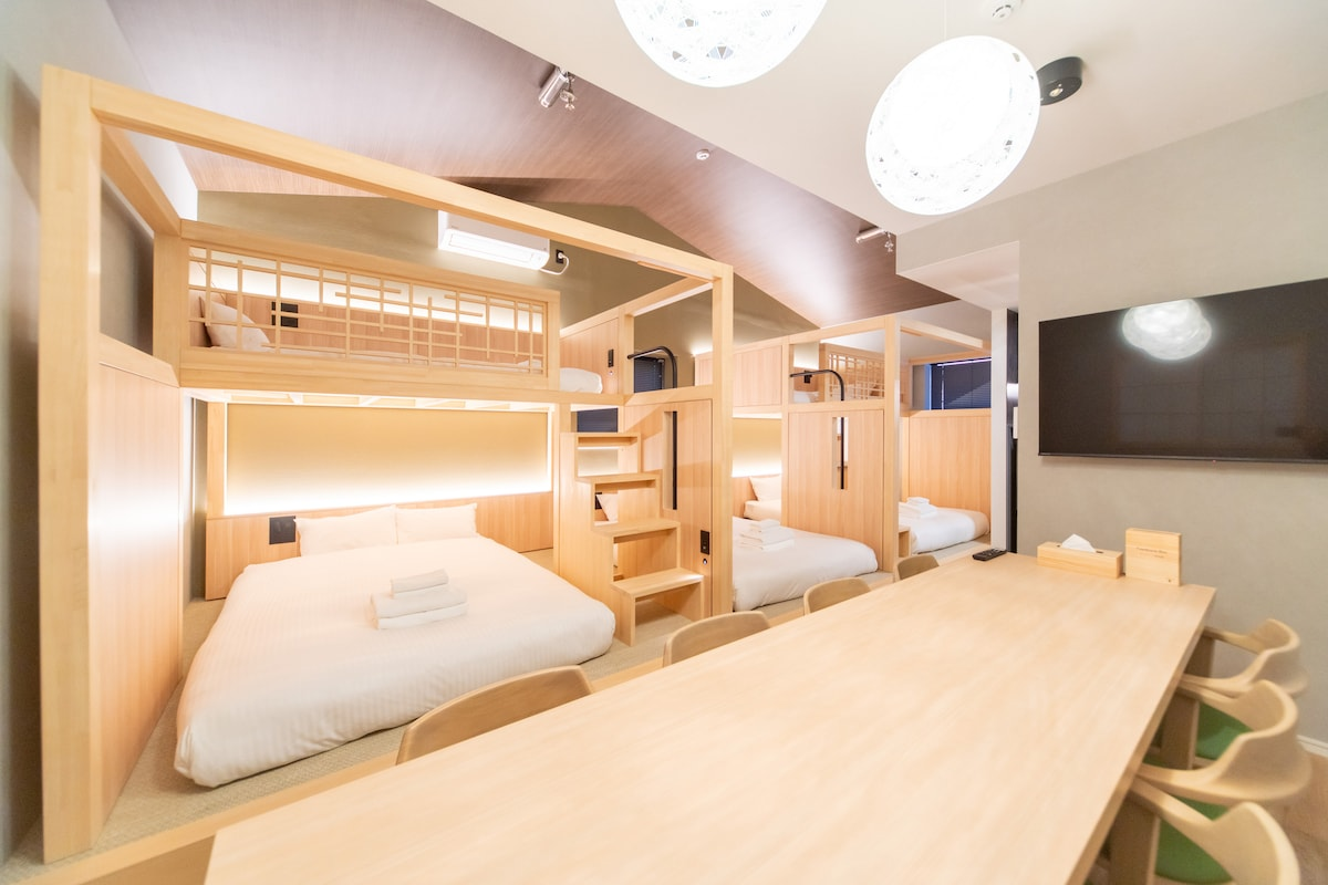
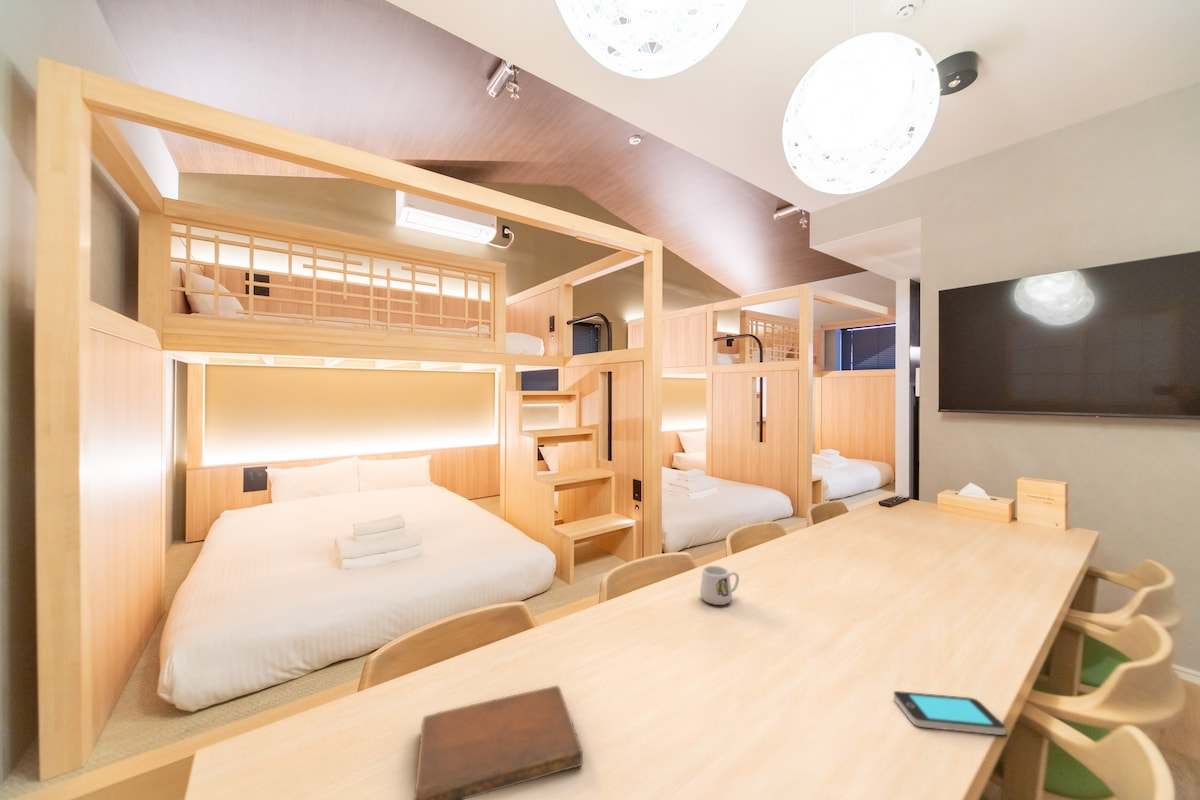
+ mug [699,565,740,606]
+ smartphone [893,690,1007,736]
+ notebook [413,685,584,800]
